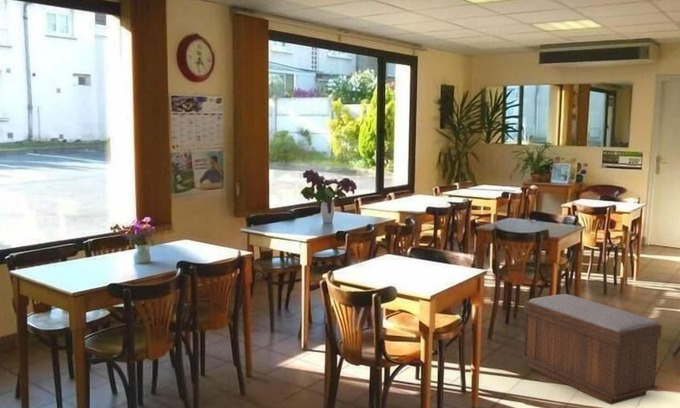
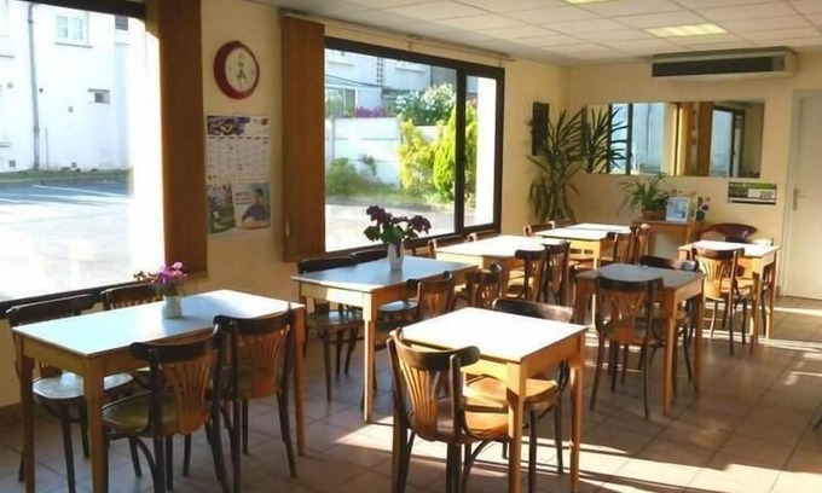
- bench [521,293,663,406]
